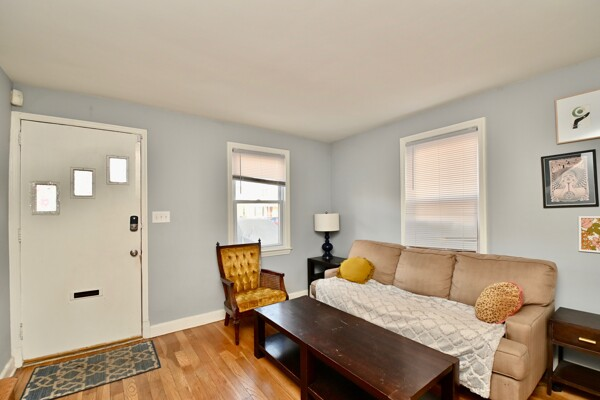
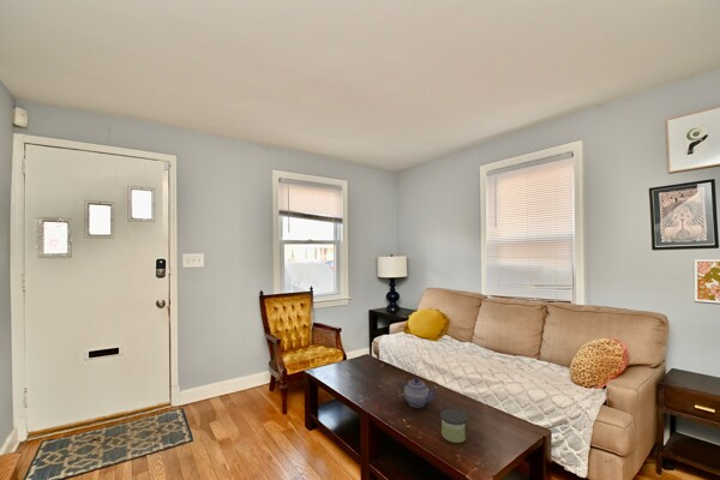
+ teapot [395,377,439,408]
+ candle [439,408,469,444]
